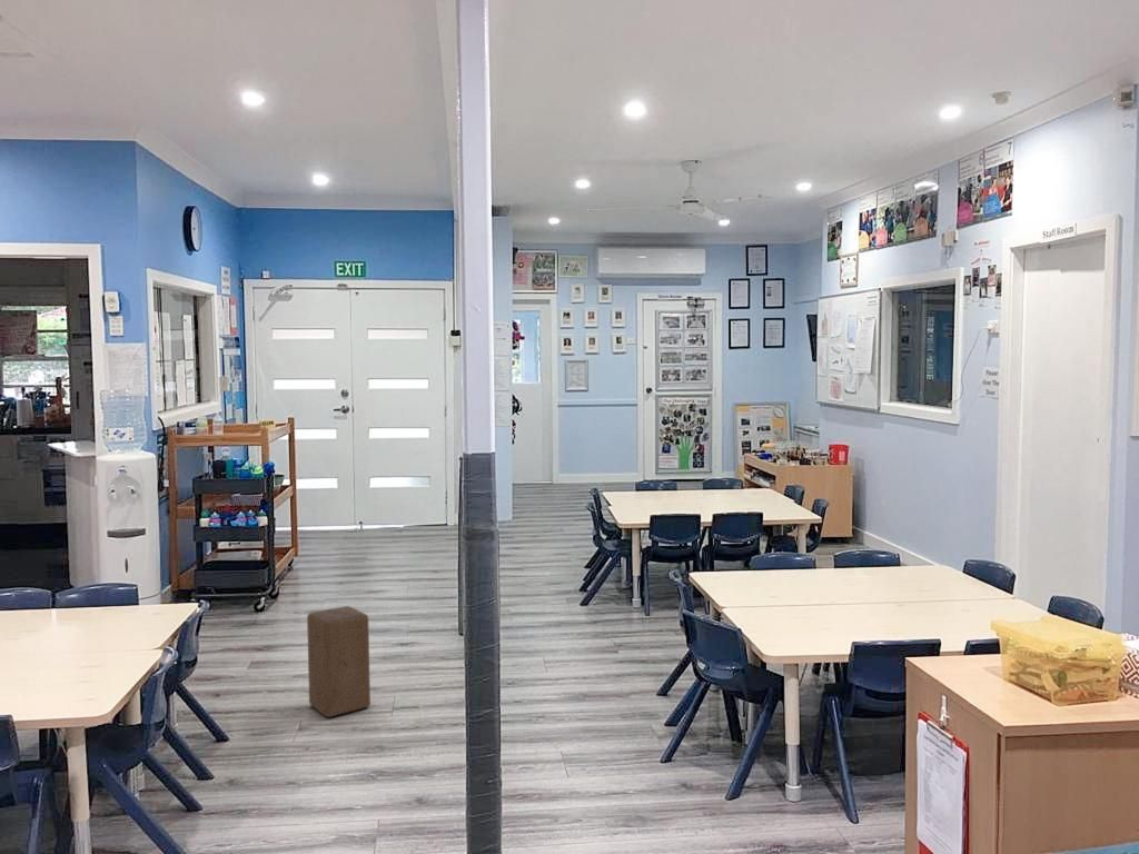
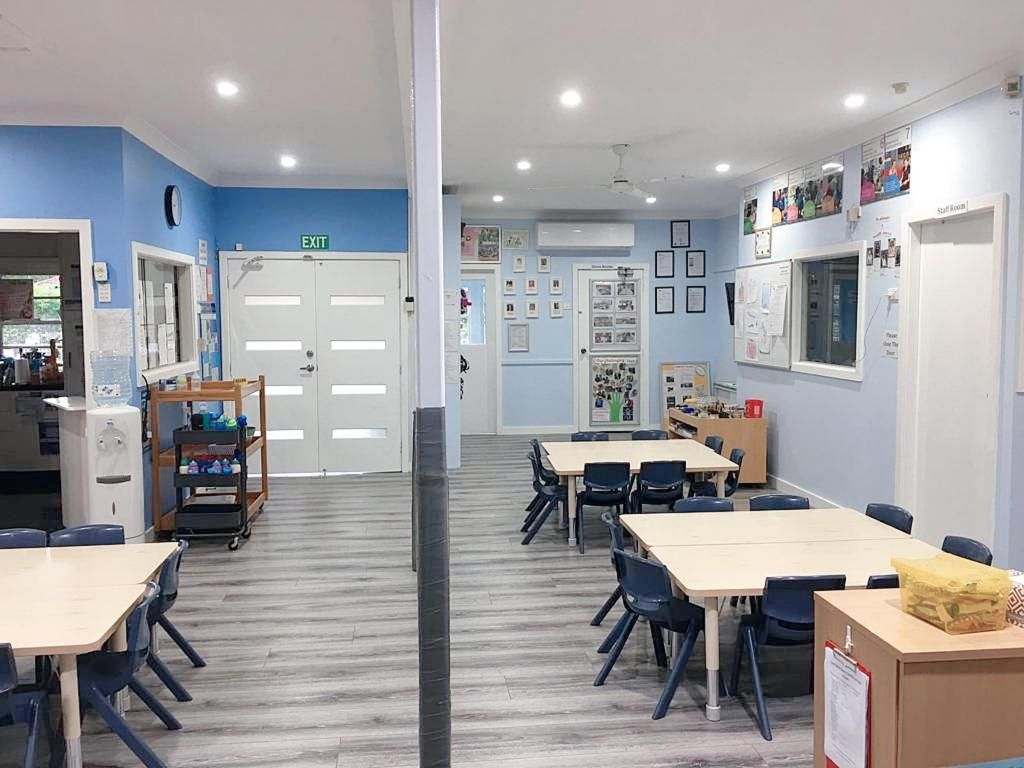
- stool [306,605,372,718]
